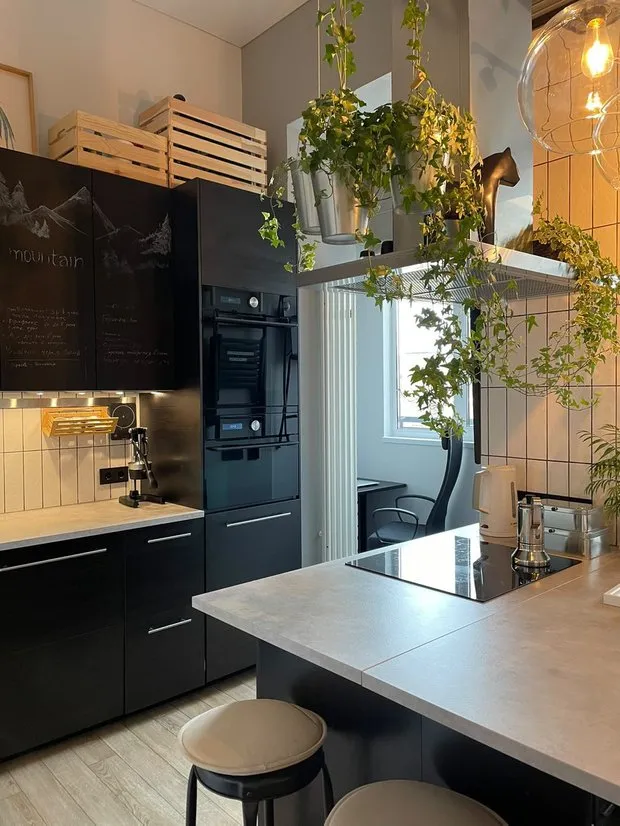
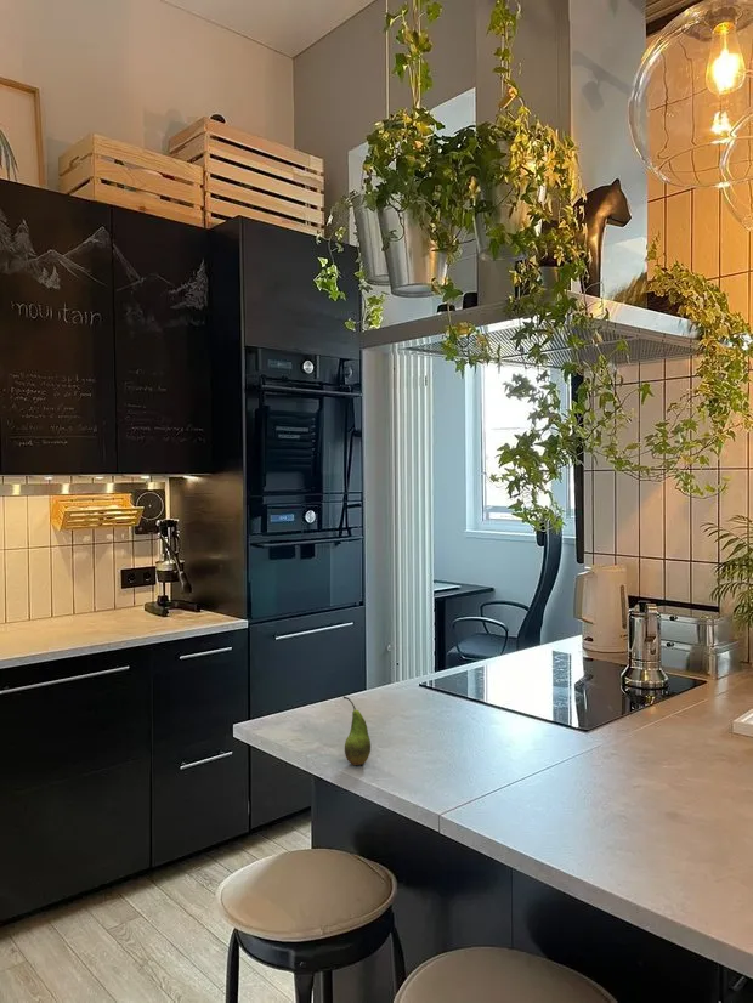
+ fruit [342,695,372,766]
